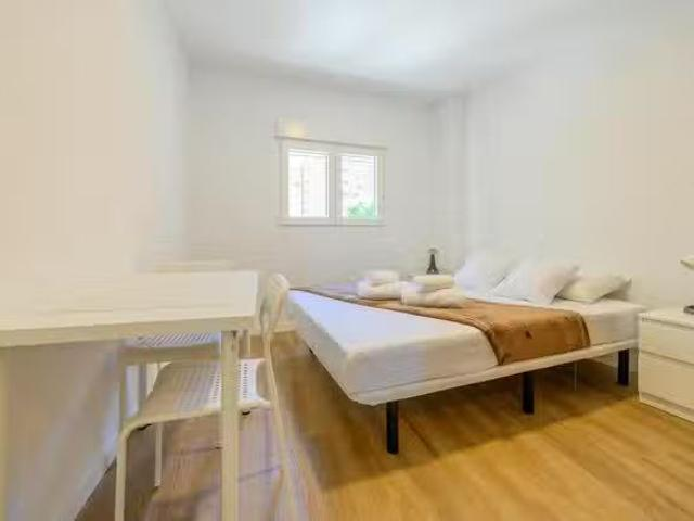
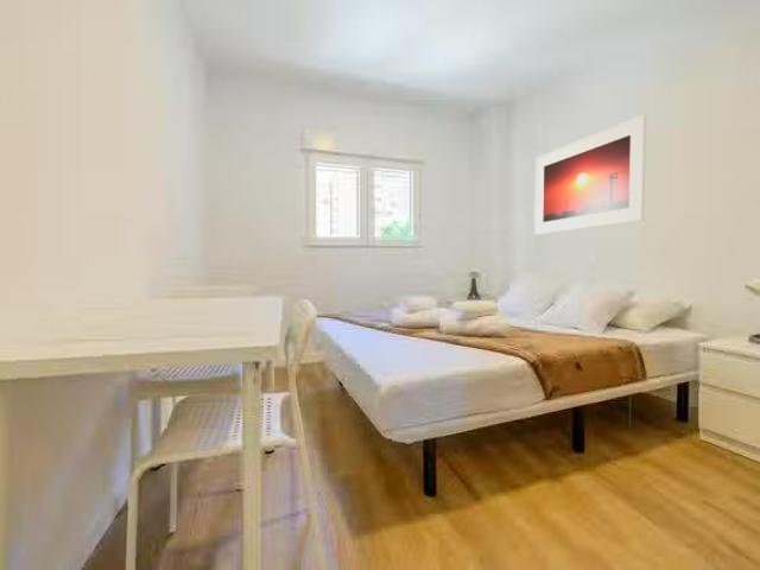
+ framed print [533,113,647,236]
